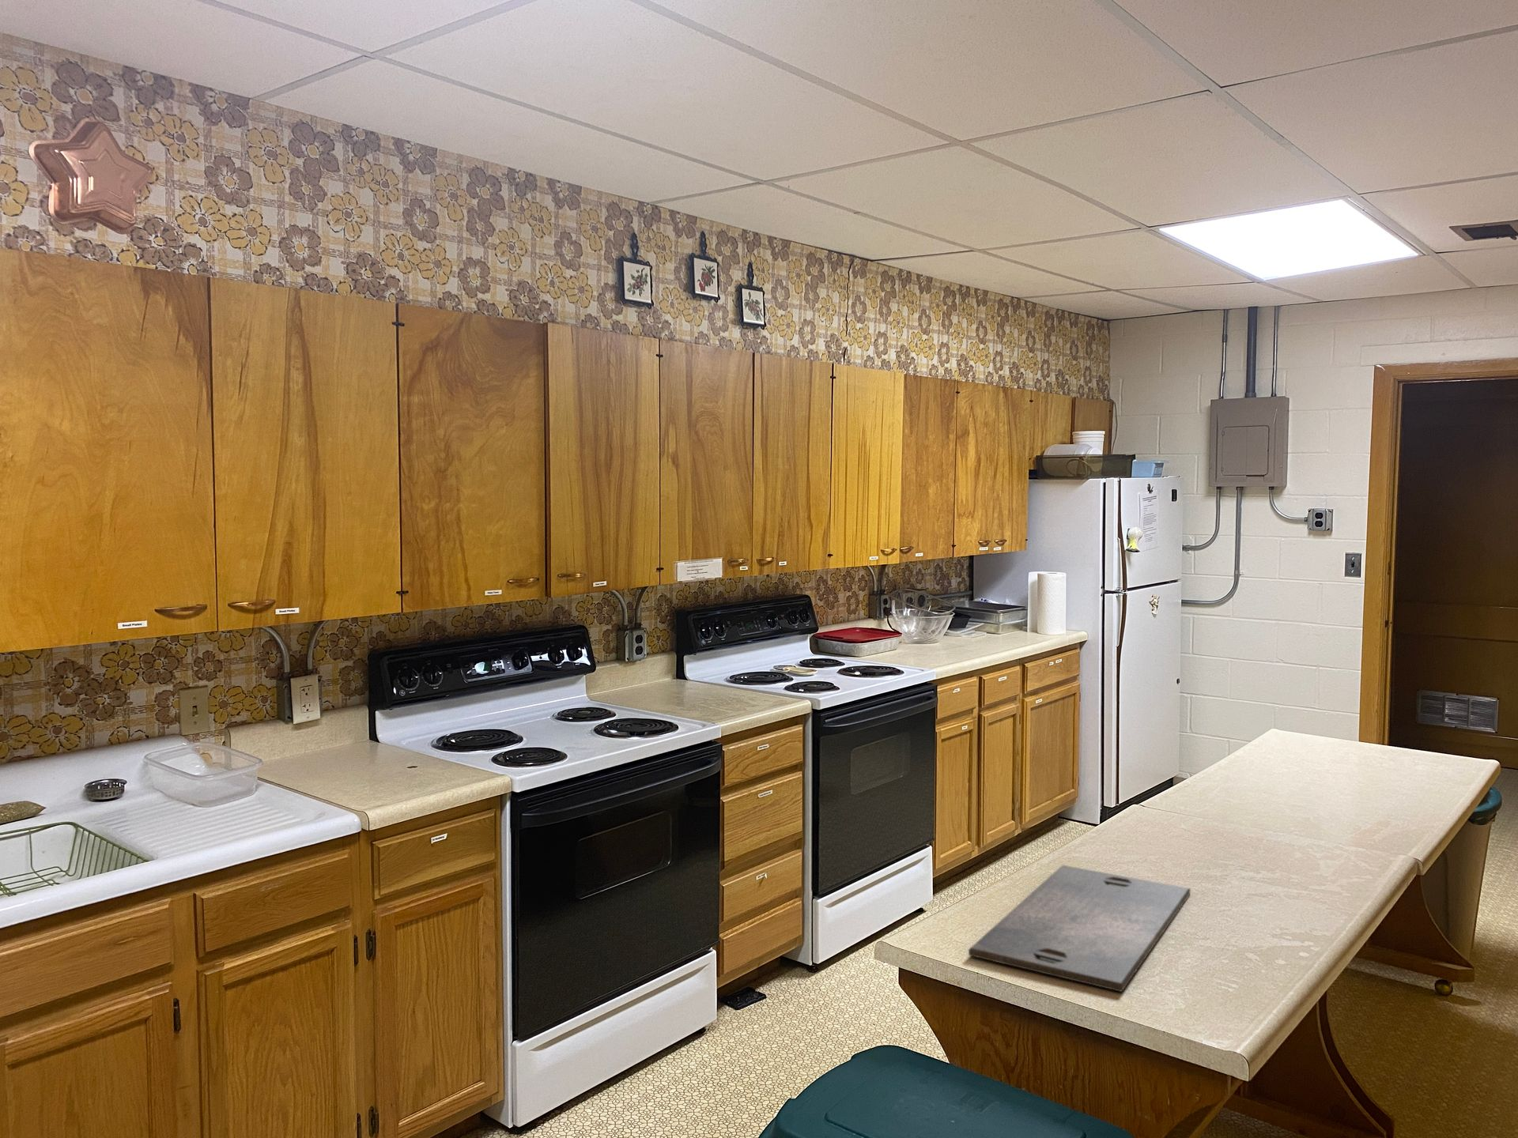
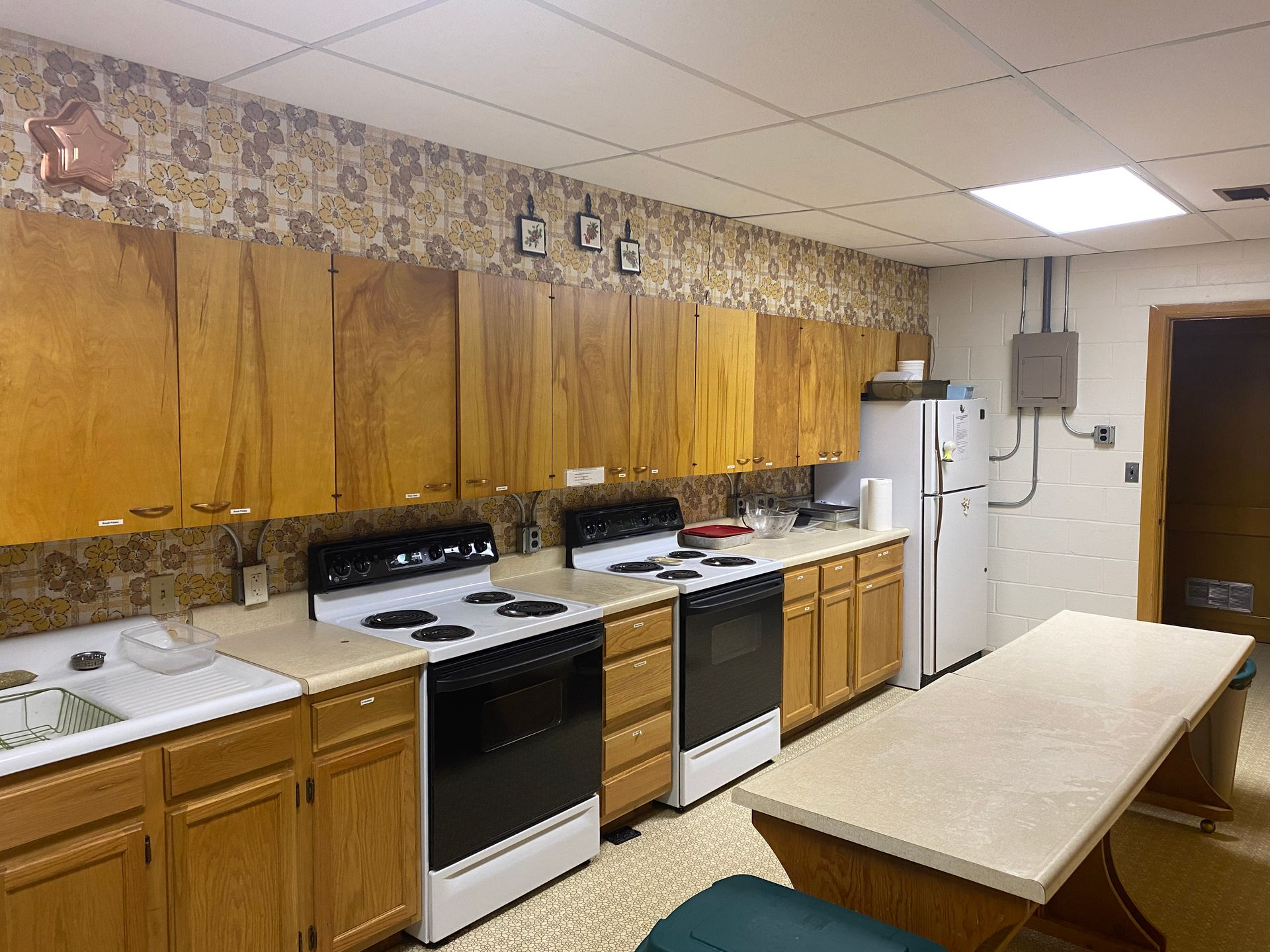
- cutting board [968,864,1192,992]
